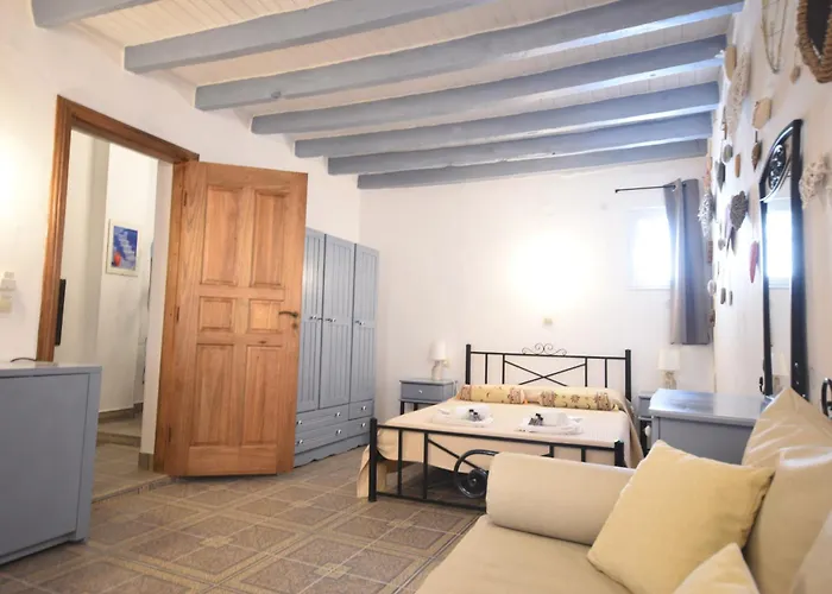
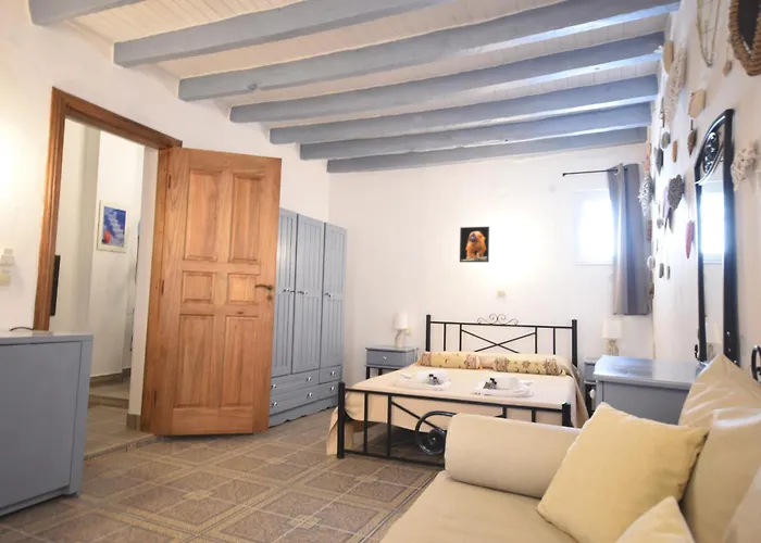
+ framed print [459,226,490,263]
